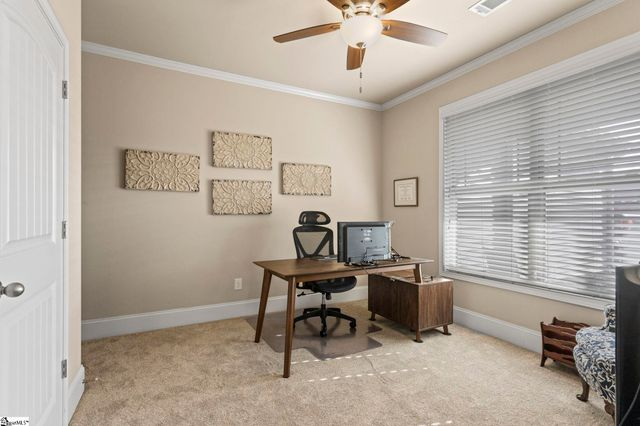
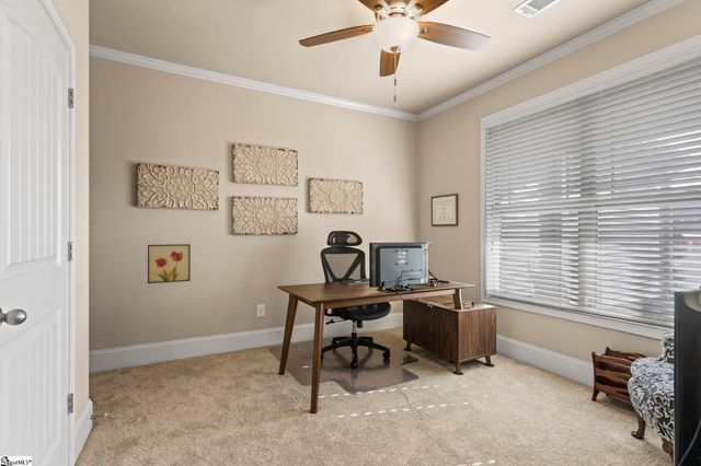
+ wall art [147,243,192,284]
